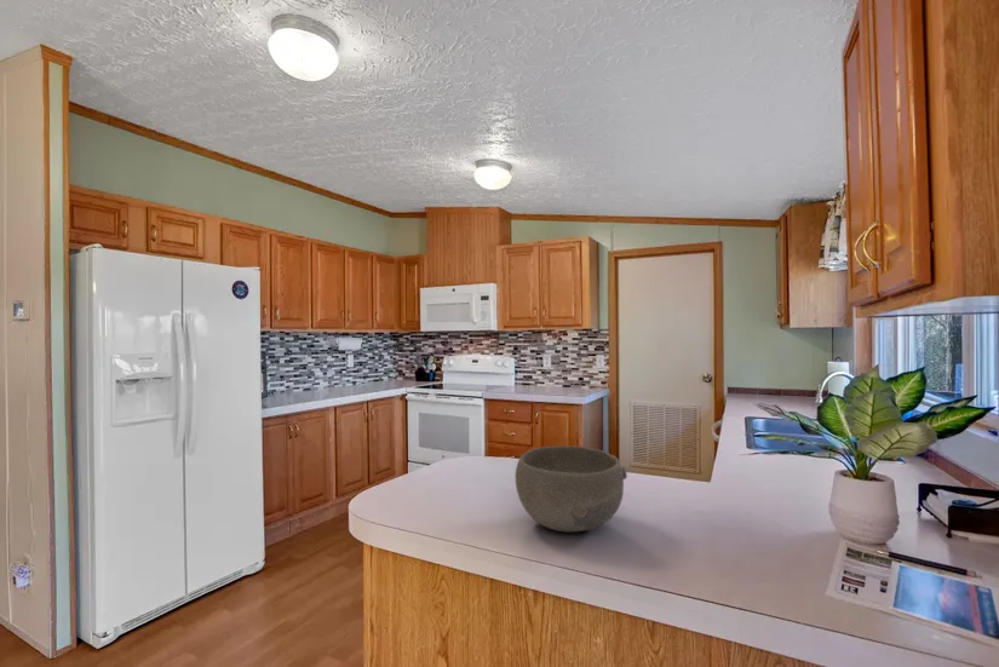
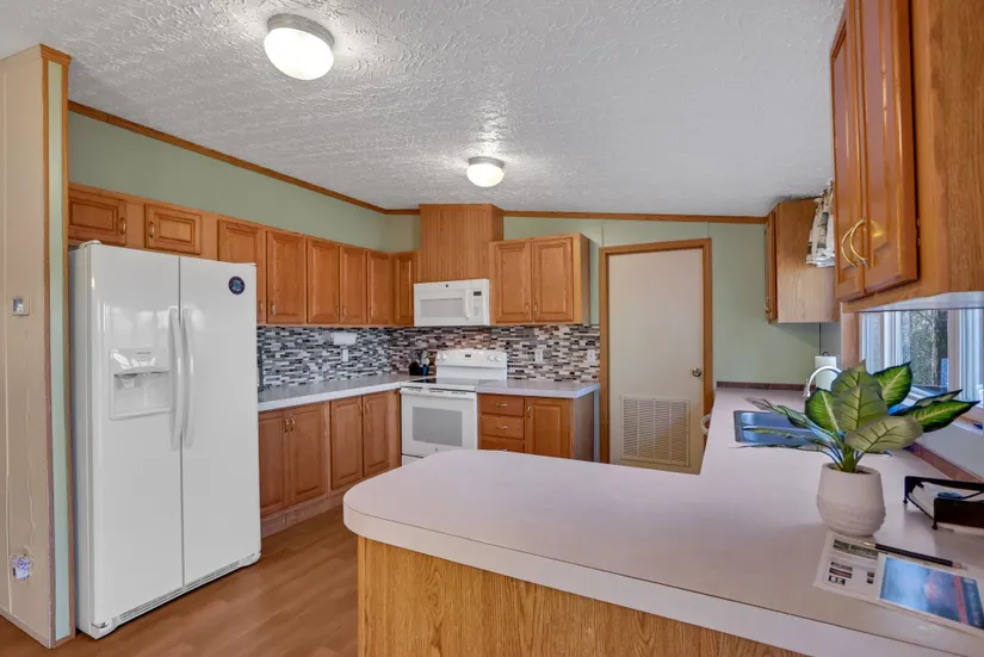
- bowl [515,444,628,533]
